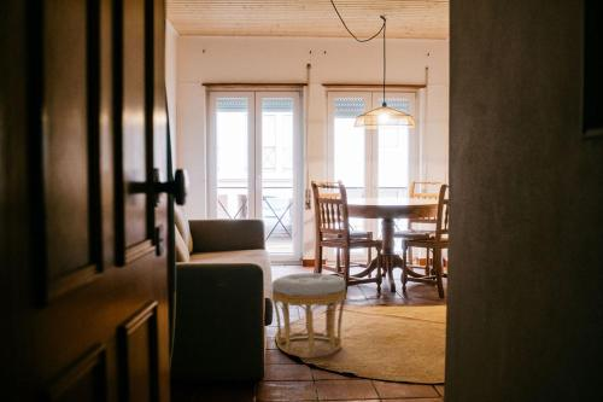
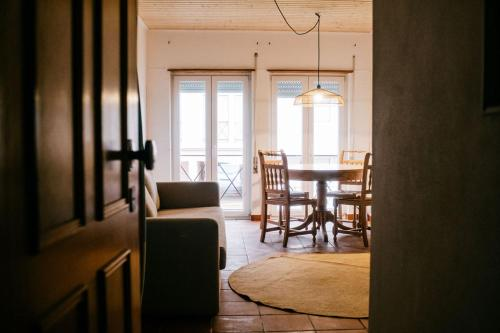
- ottoman [271,272,347,357]
